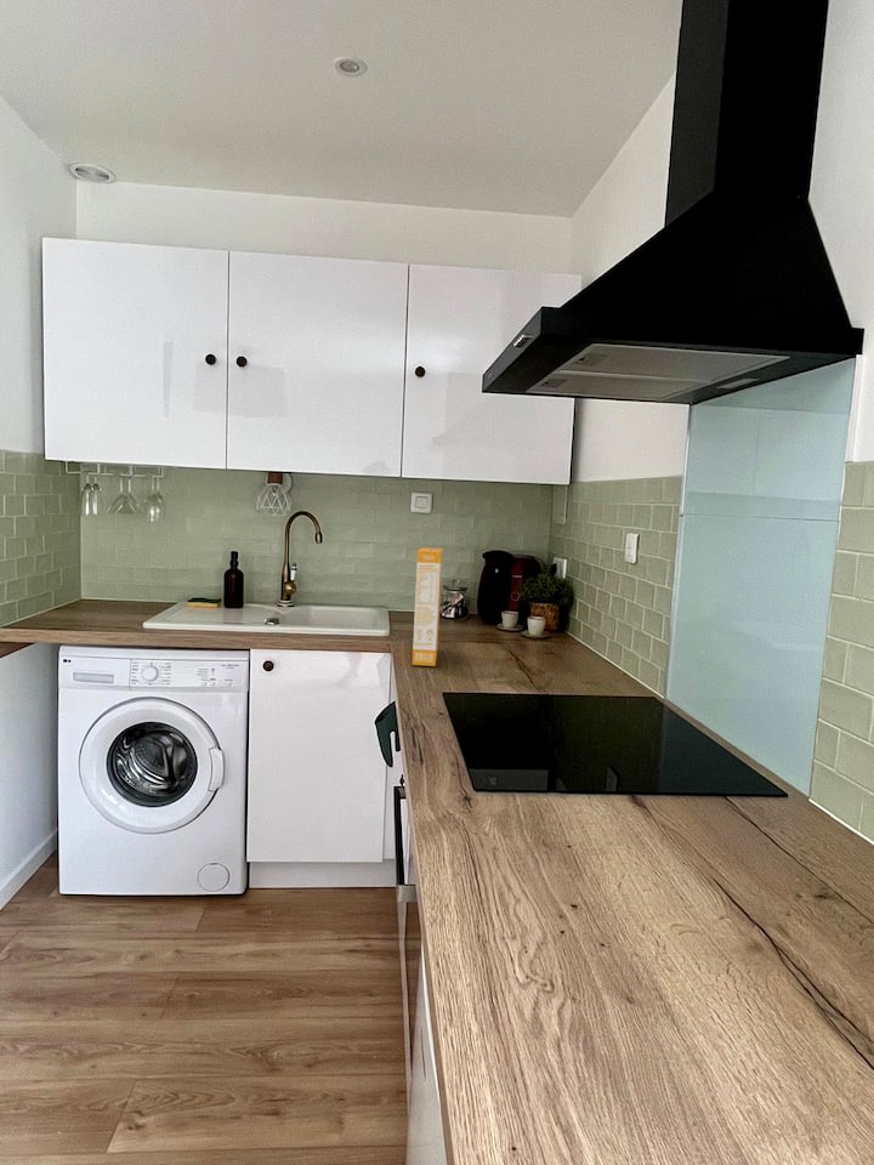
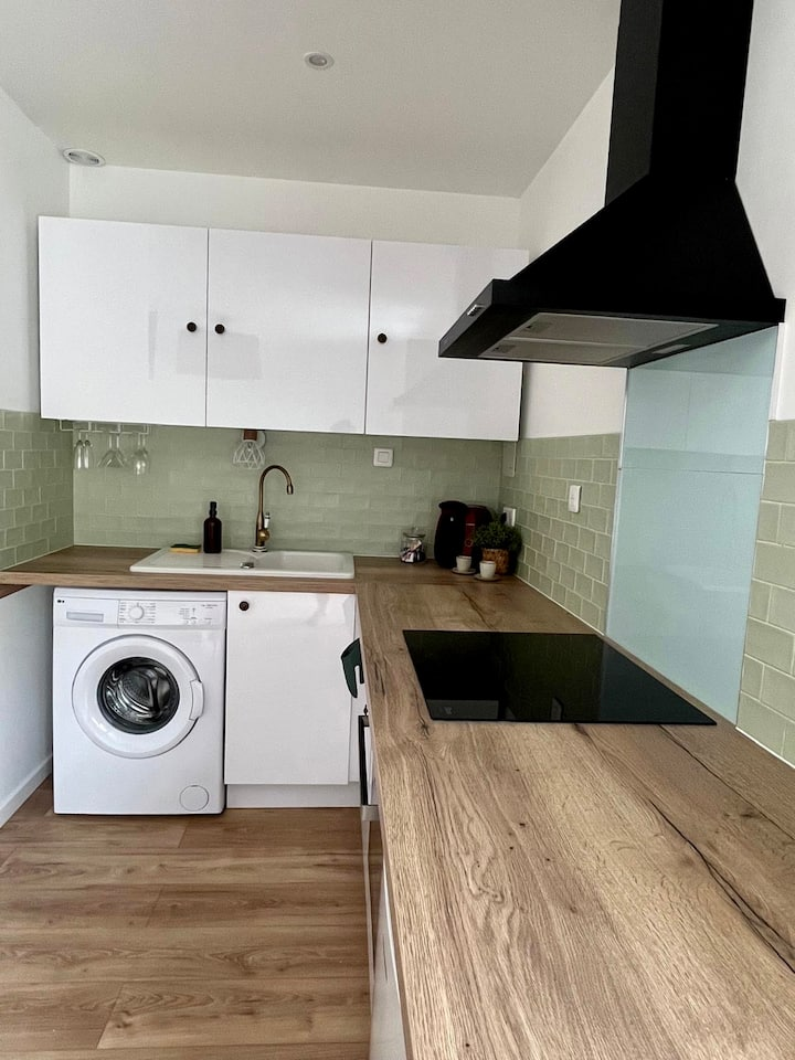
- cereal box [412,546,444,667]
